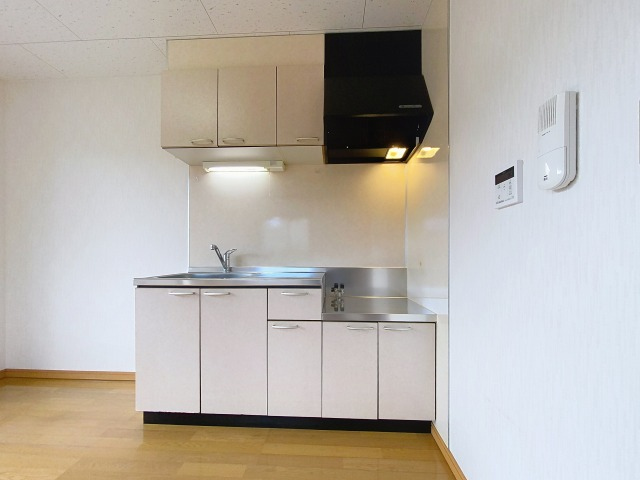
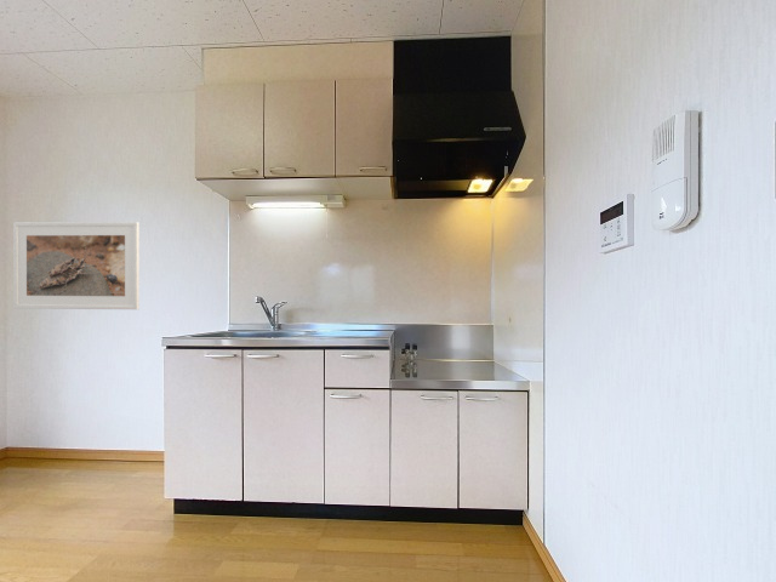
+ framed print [12,221,141,310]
